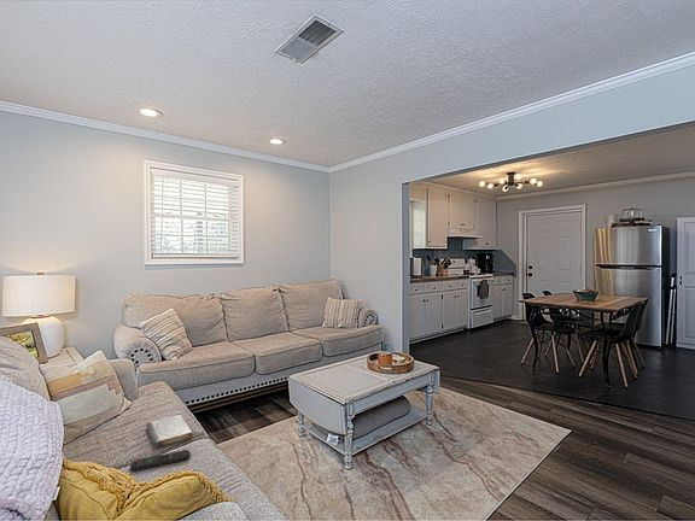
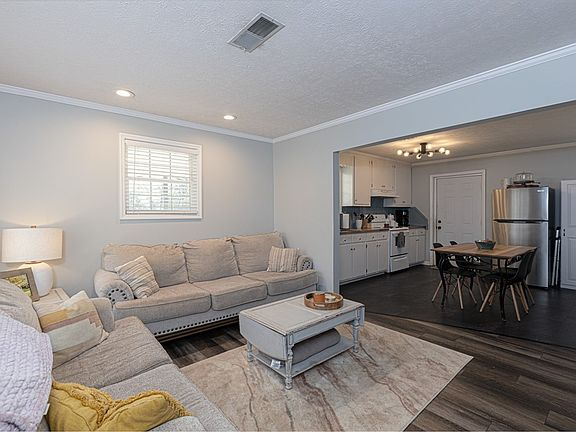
- book [145,414,193,449]
- remote control [129,449,191,473]
